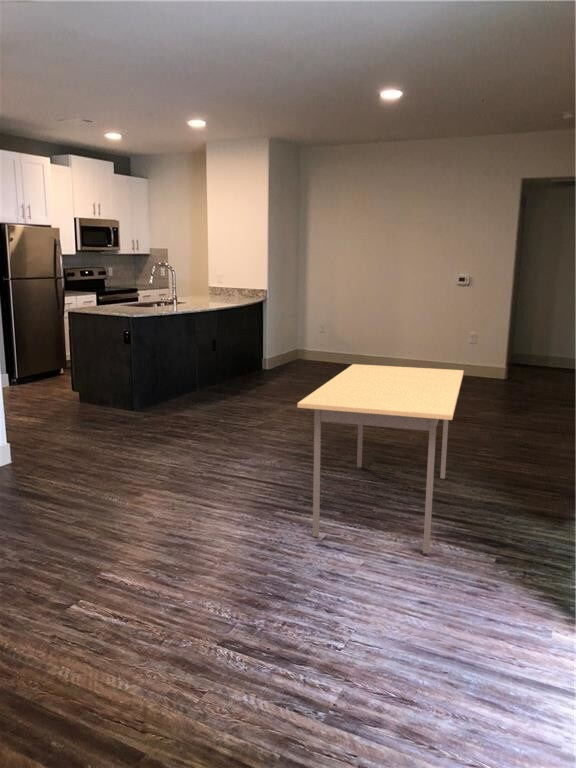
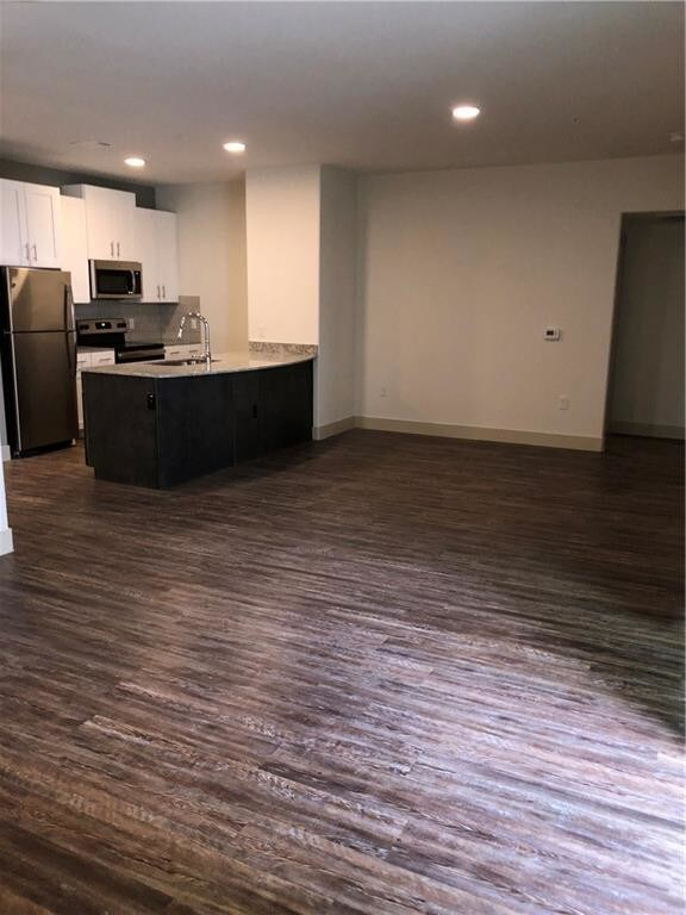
- dining table [296,363,465,555]
